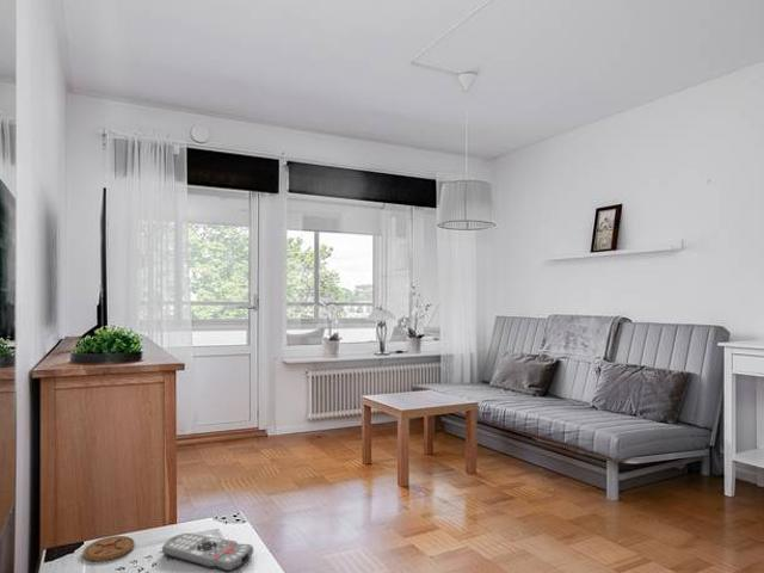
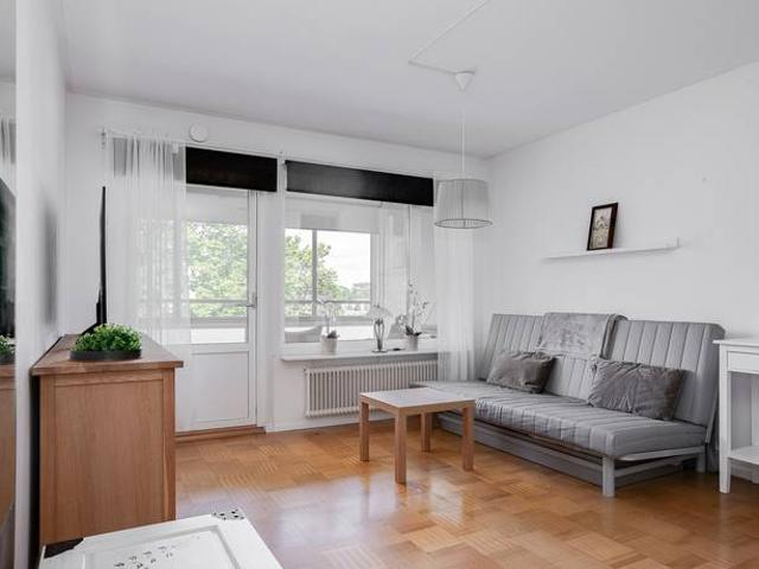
- remote control [161,532,254,573]
- coaster [81,535,136,562]
